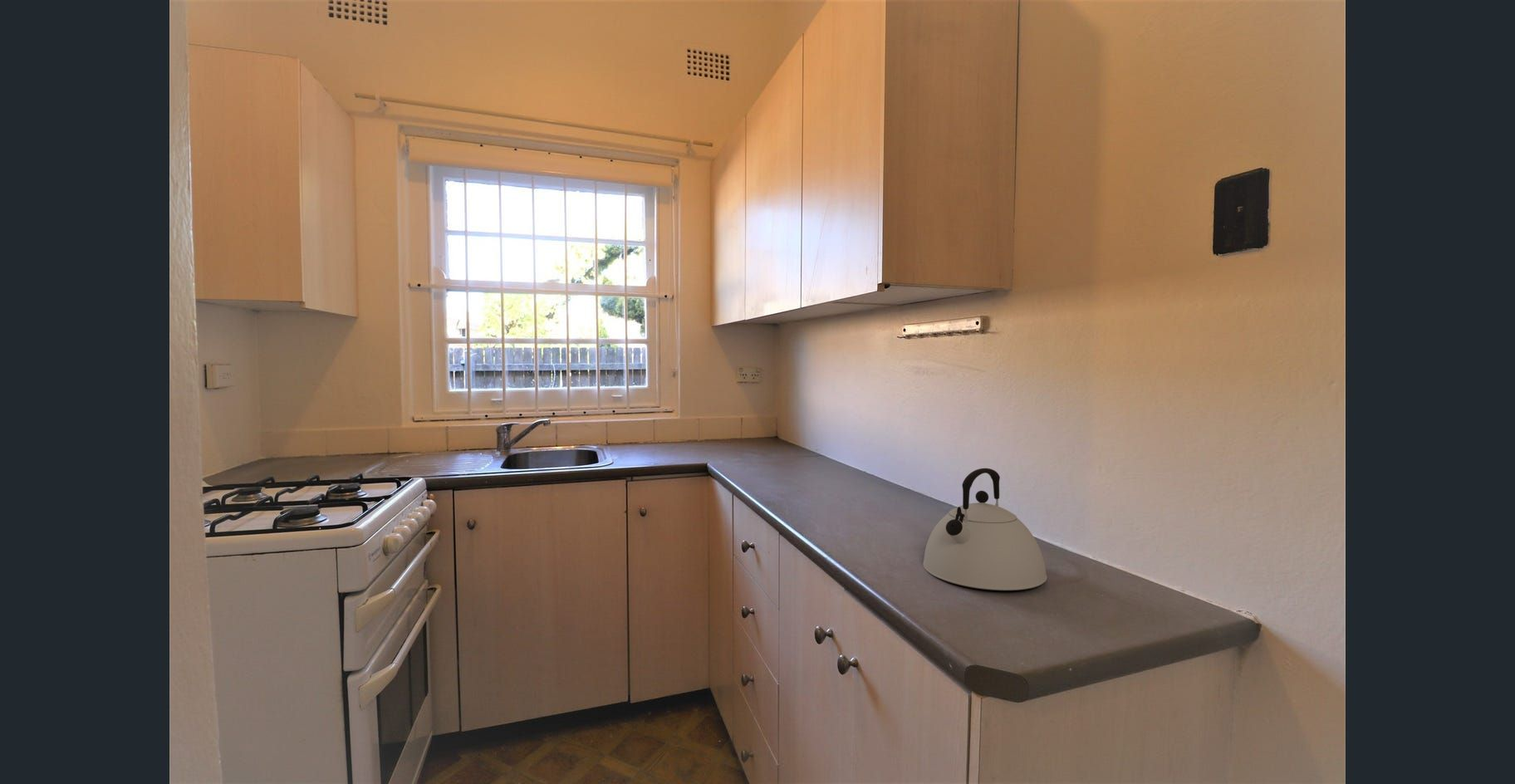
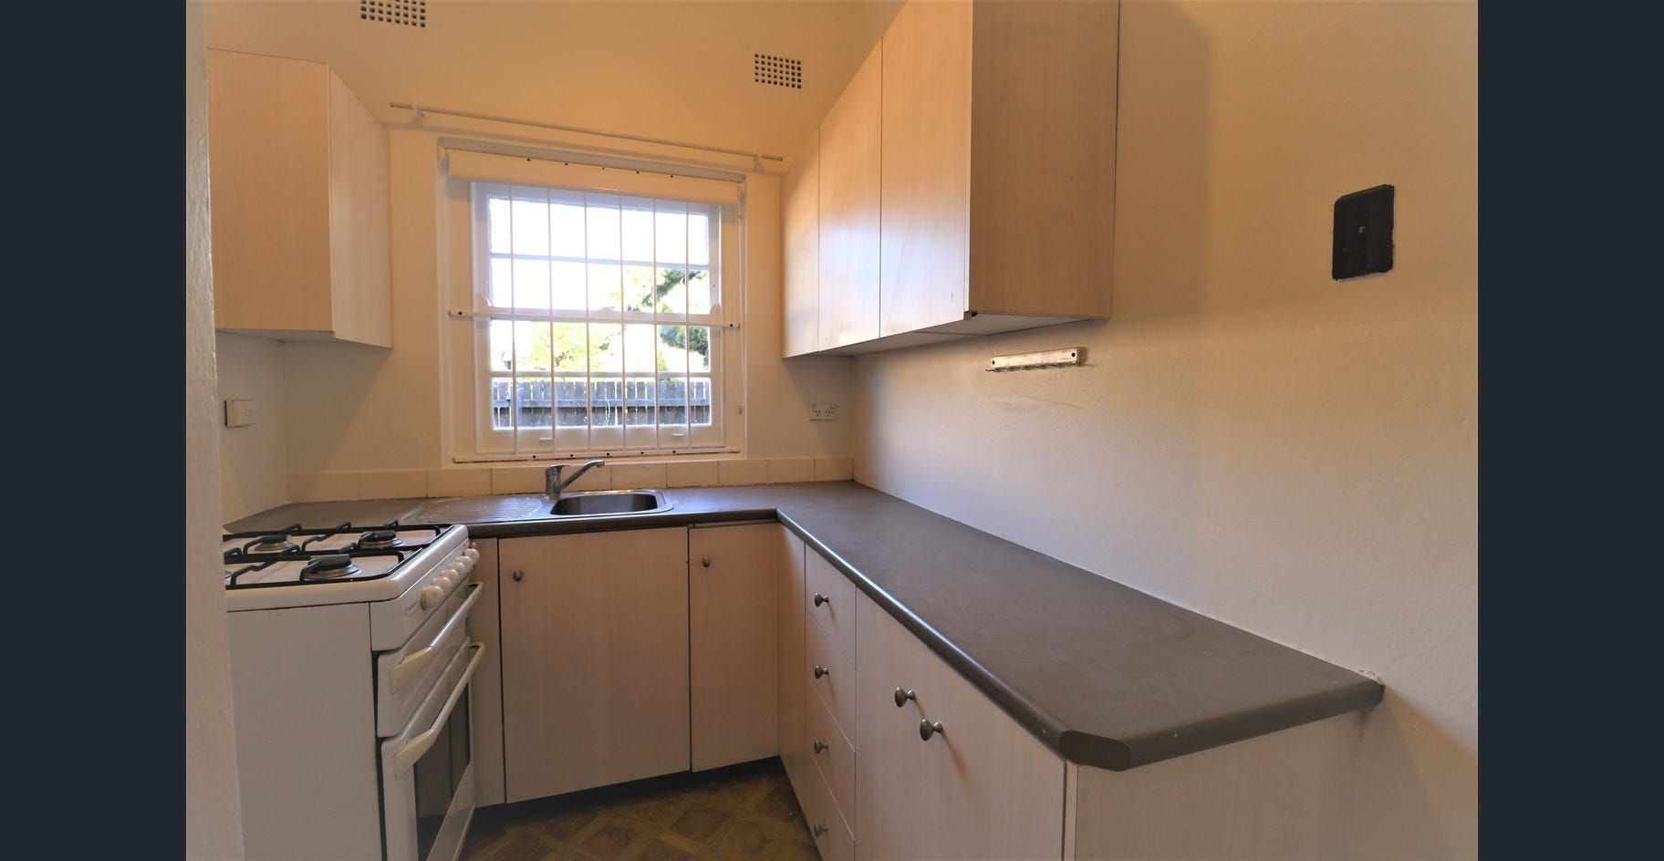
- kettle [922,468,1047,591]
